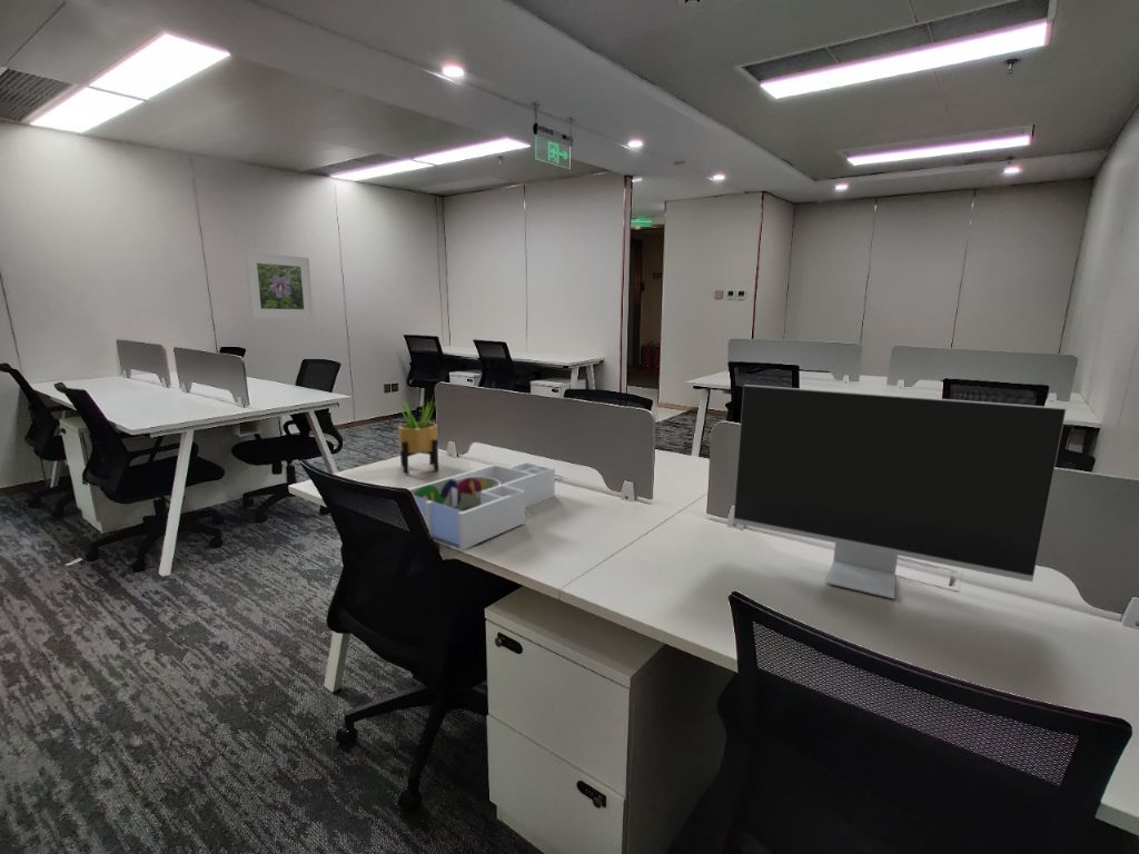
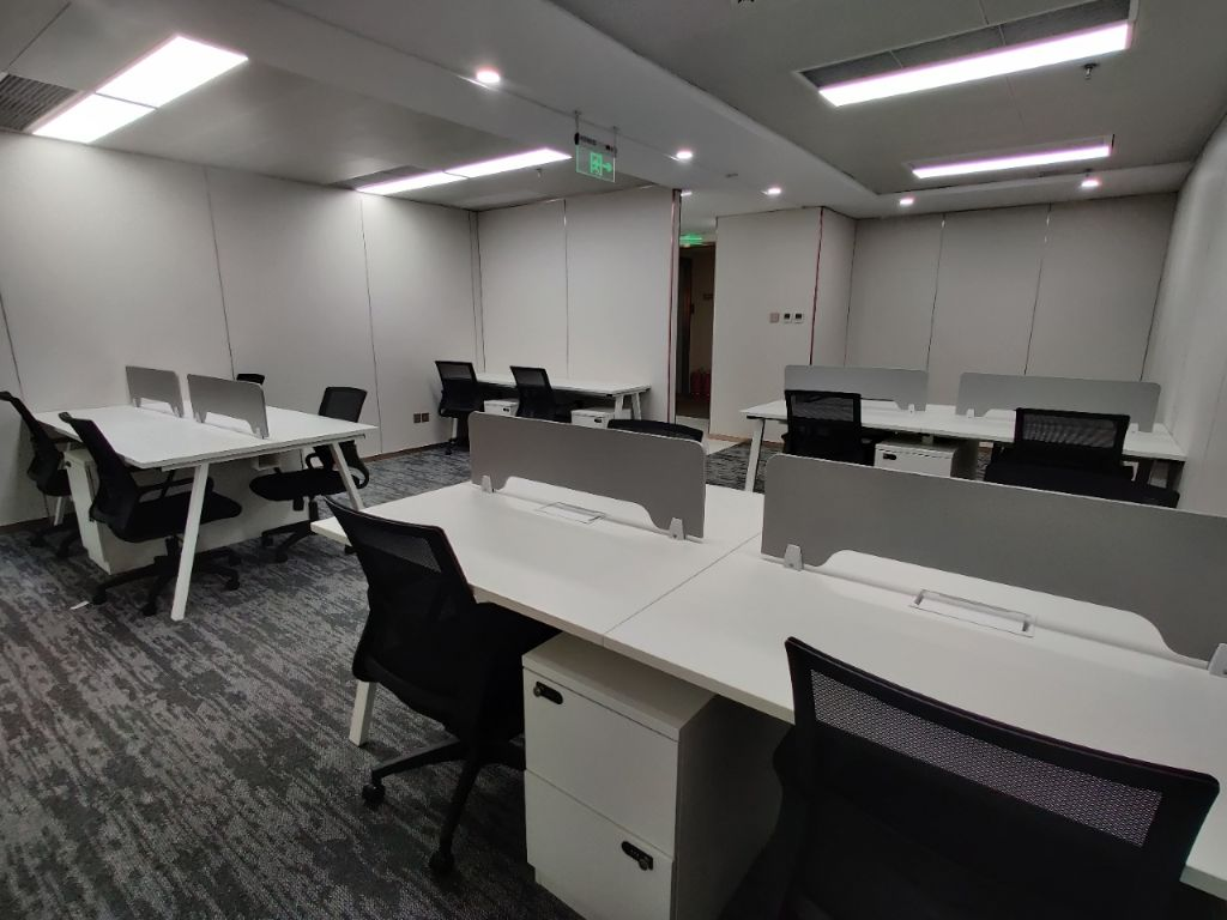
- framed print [244,251,315,319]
- monitor [732,384,1067,600]
- desk organizer [408,460,556,550]
- potted plant [394,393,439,475]
